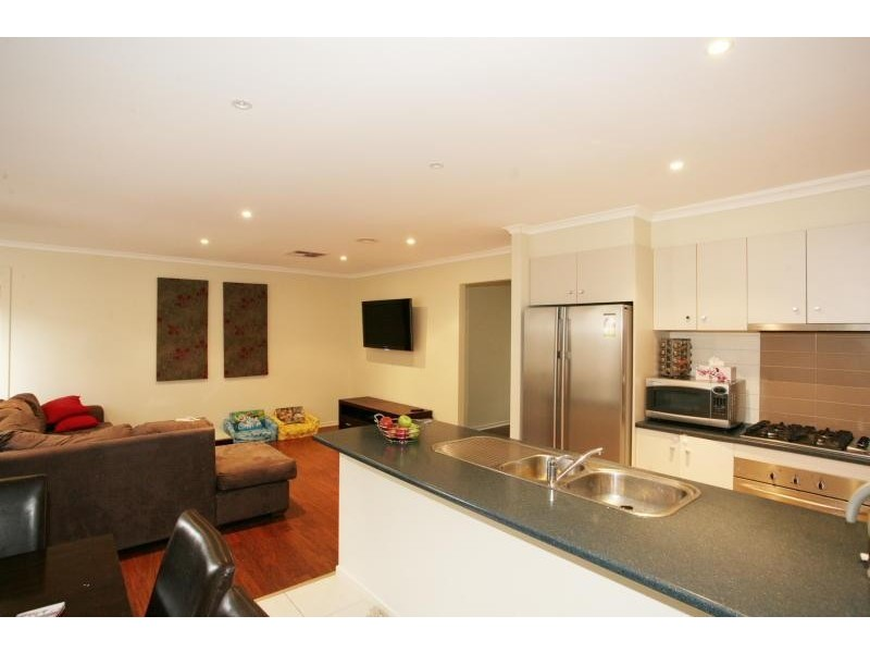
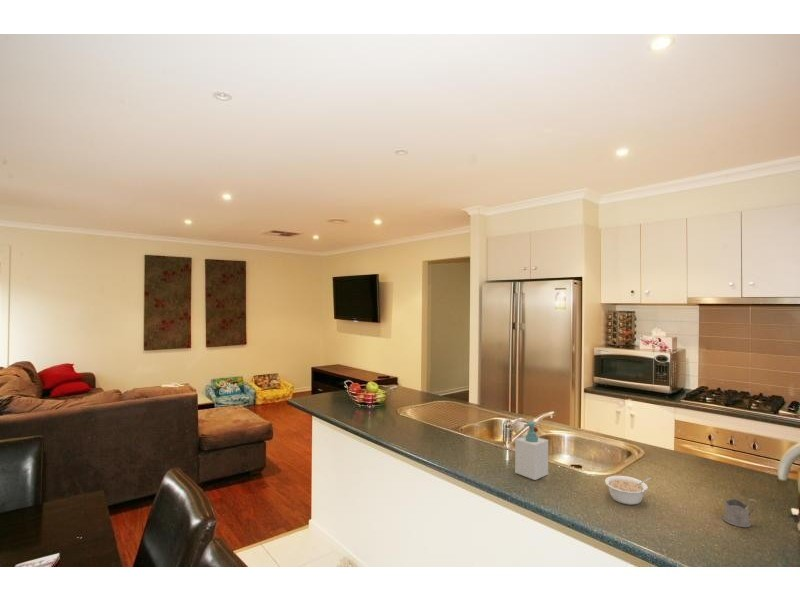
+ tea glass holder [721,498,758,528]
+ soap bottle [514,420,549,481]
+ legume [604,475,652,506]
